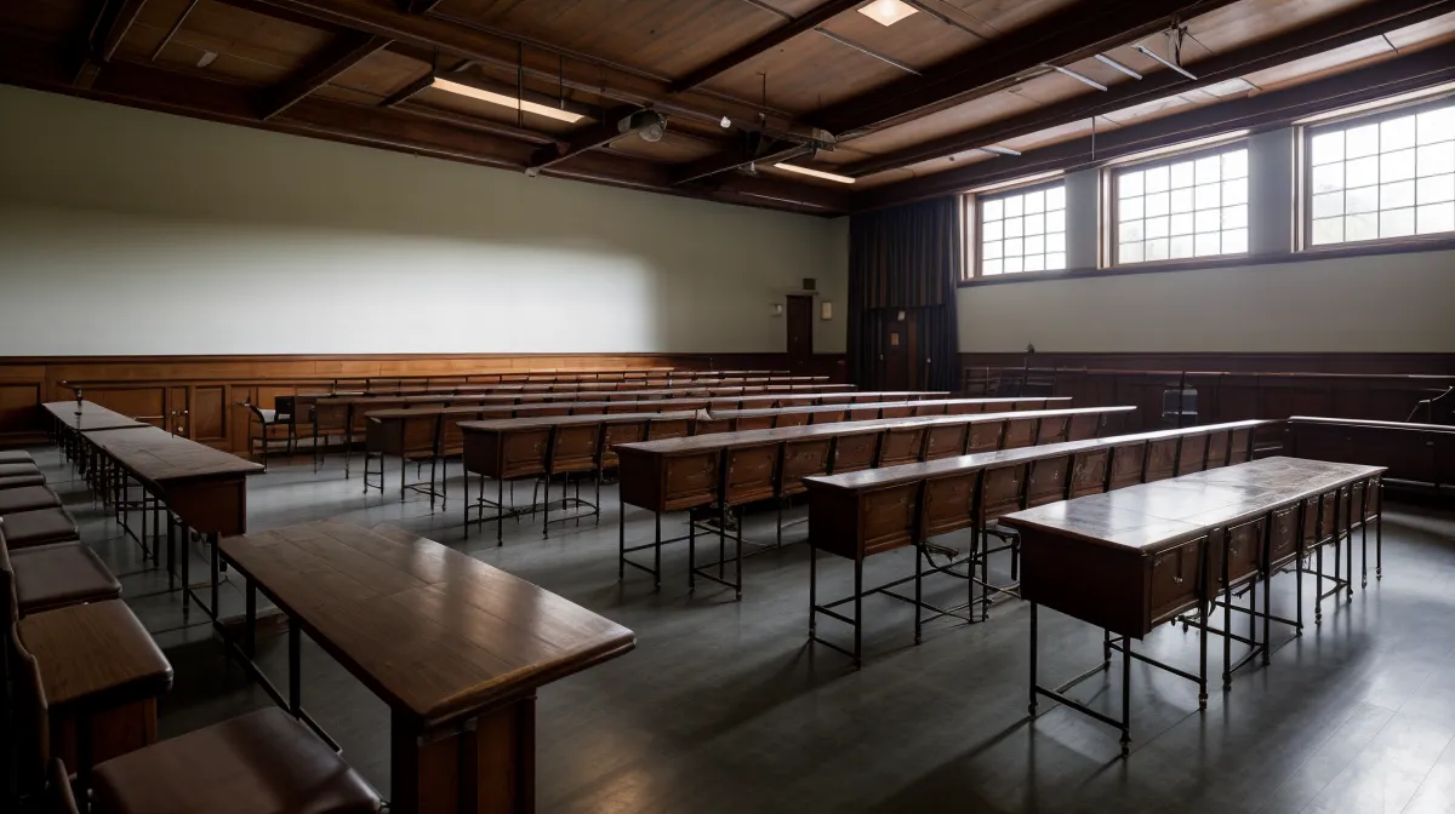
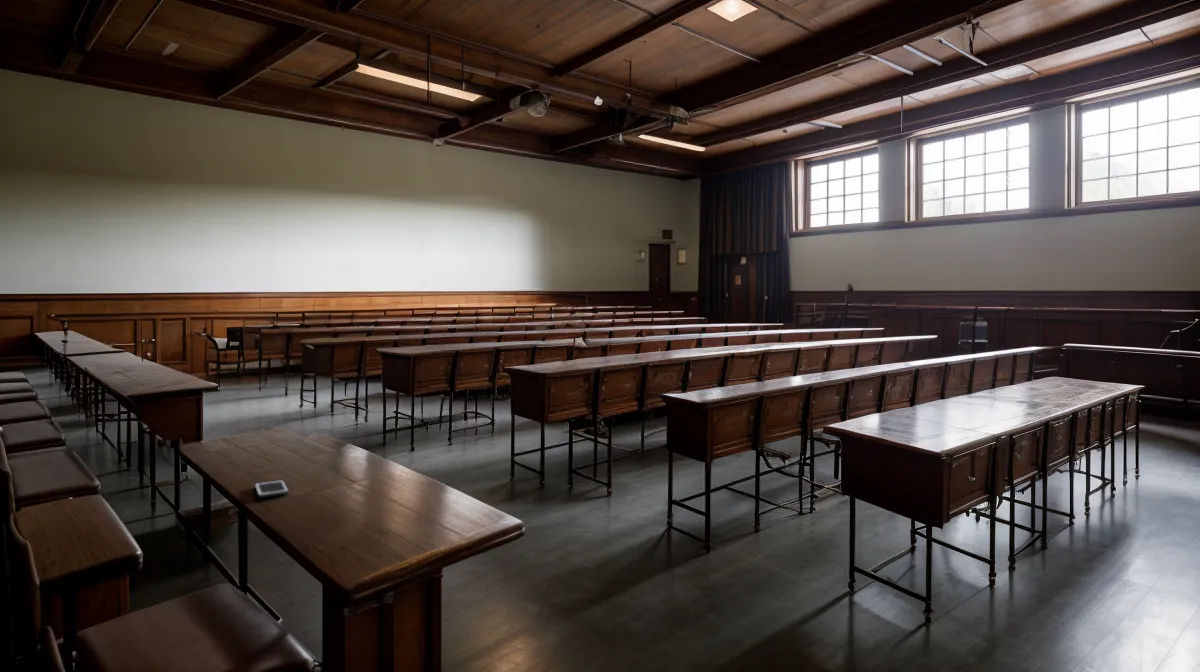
+ cell phone [254,479,290,498]
